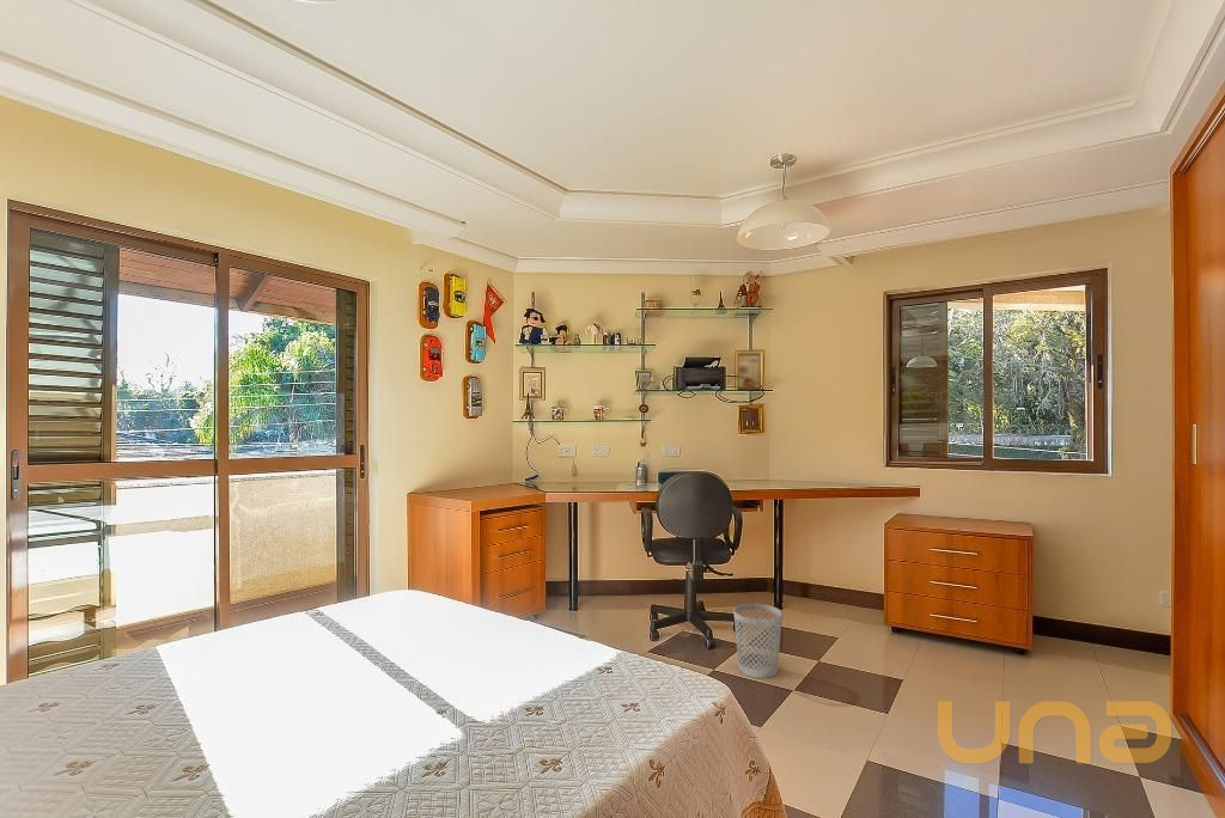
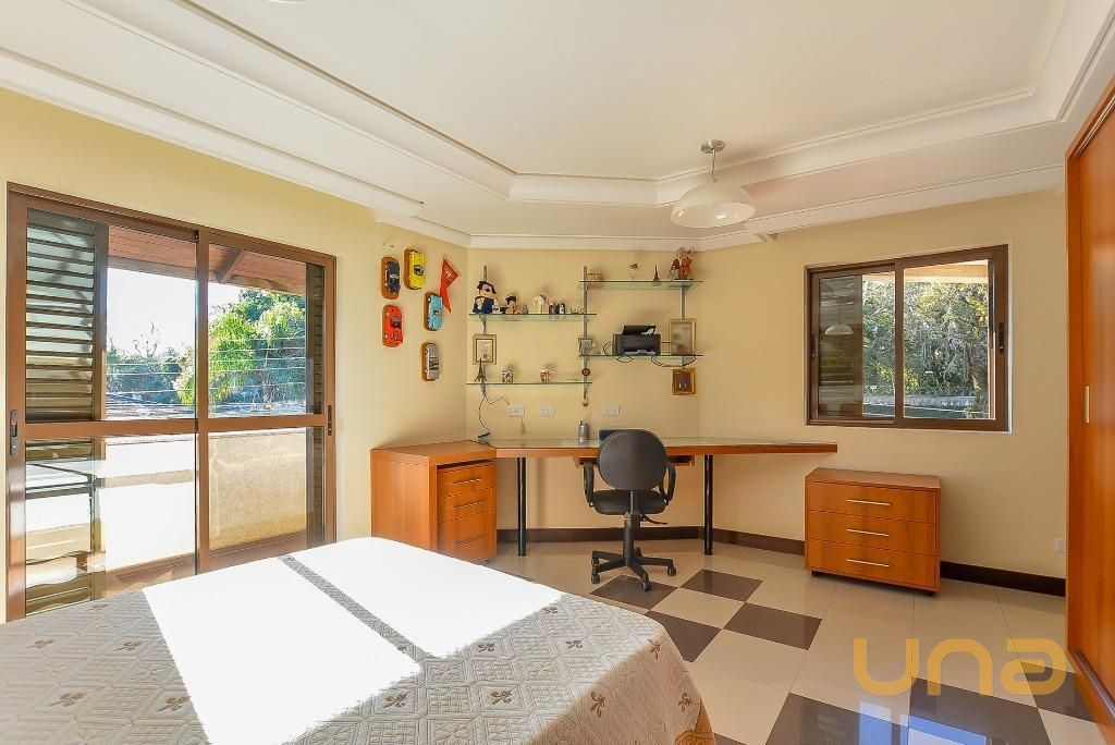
- wastebasket [732,603,784,679]
